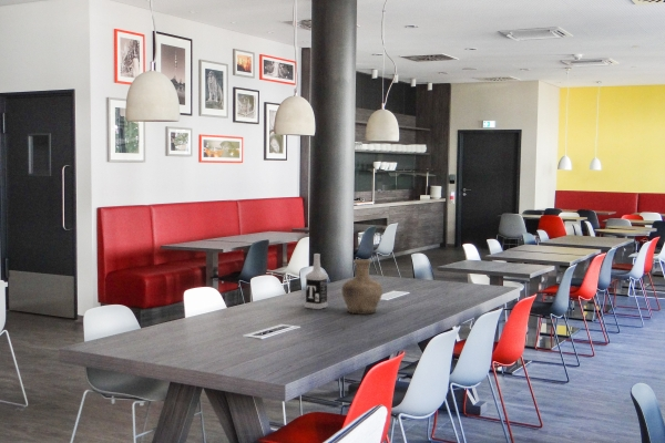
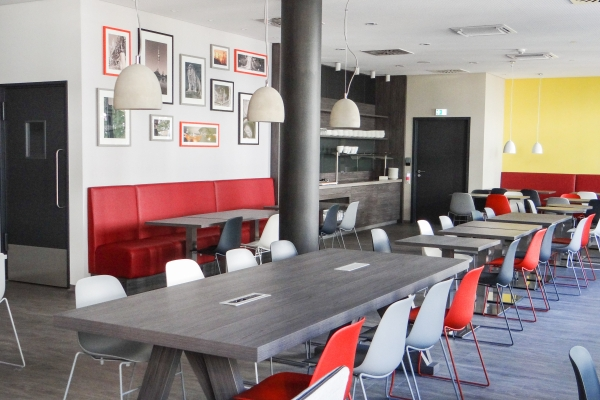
- vase [340,258,383,316]
- vodka [304,253,329,310]
